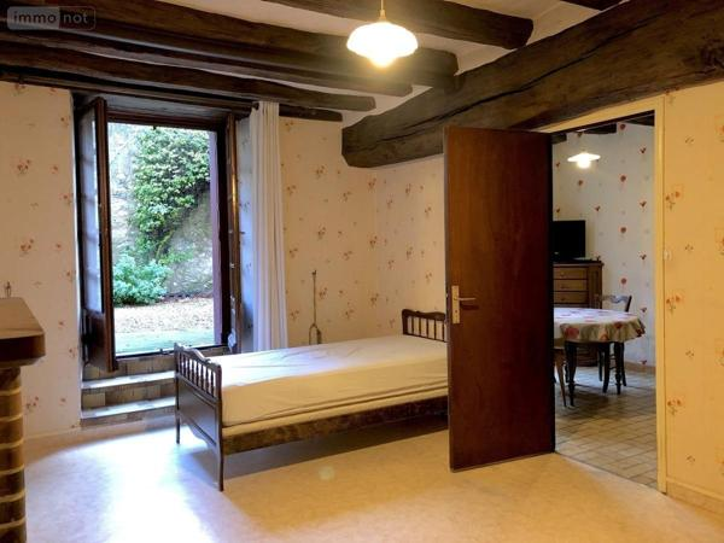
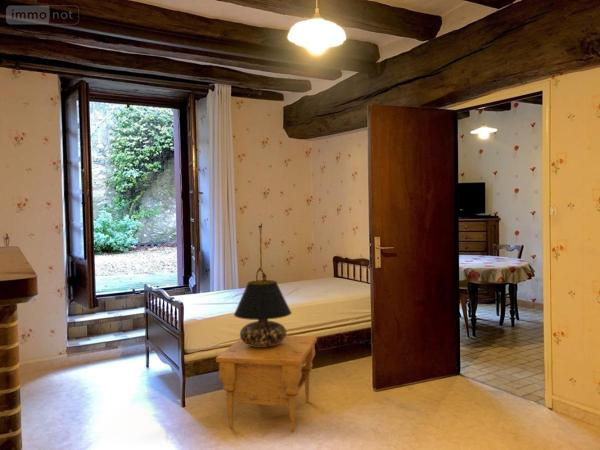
+ table lamp [233,279,293,347]
+ nightstand [215,335,318,433]
